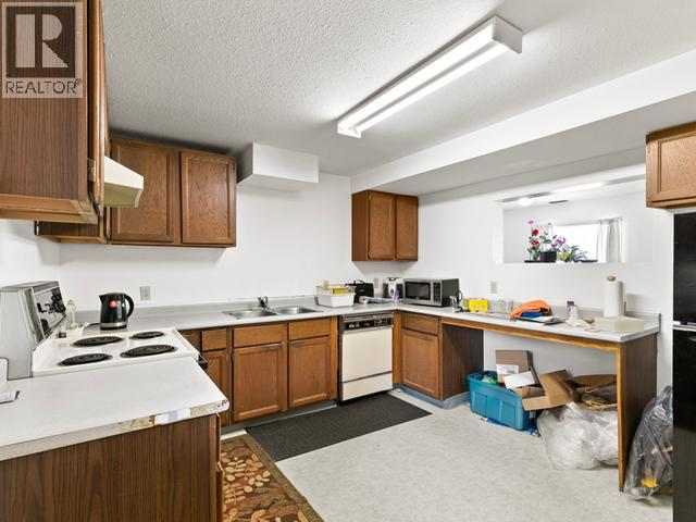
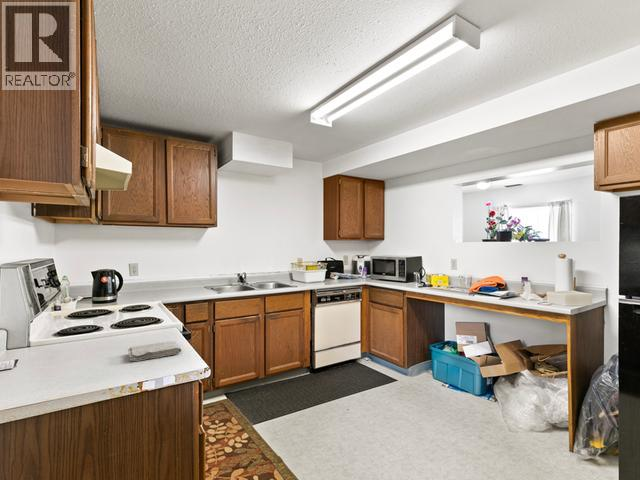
+ washcloth [127,340,182,362]
